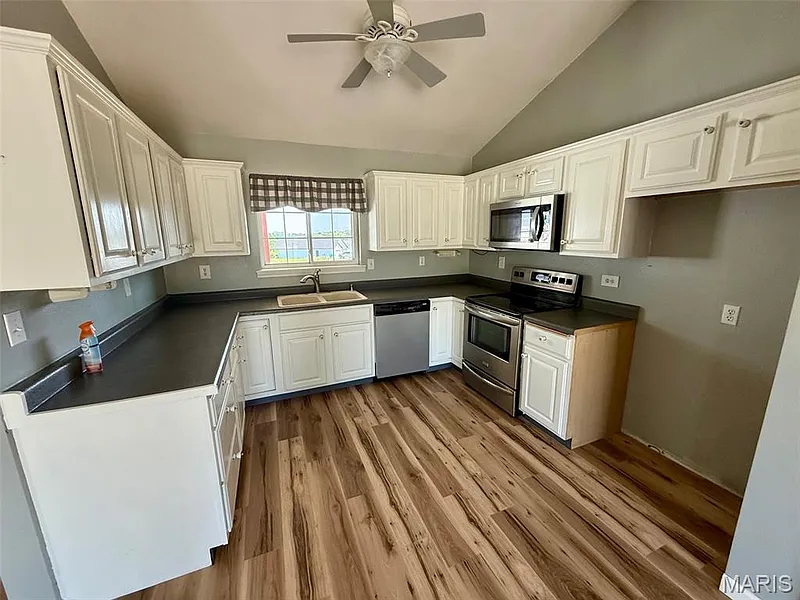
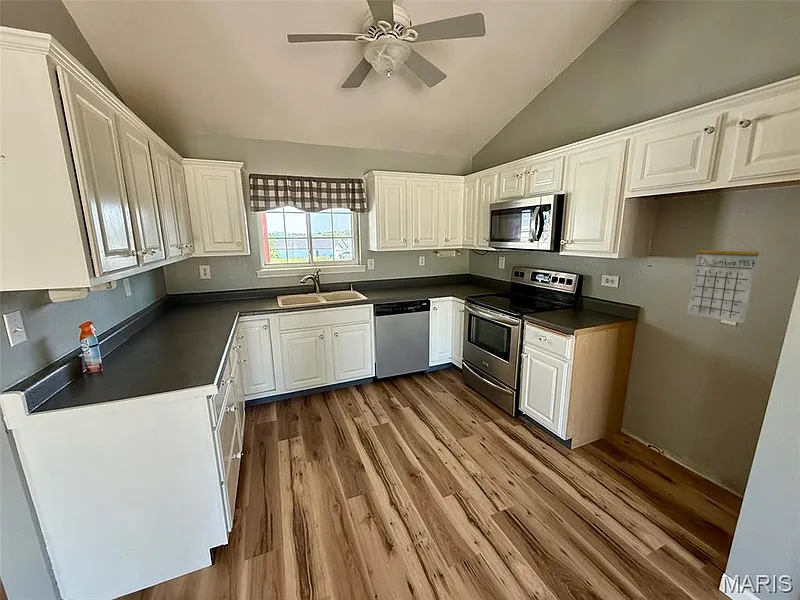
+ calendar [686,233,760,324]
